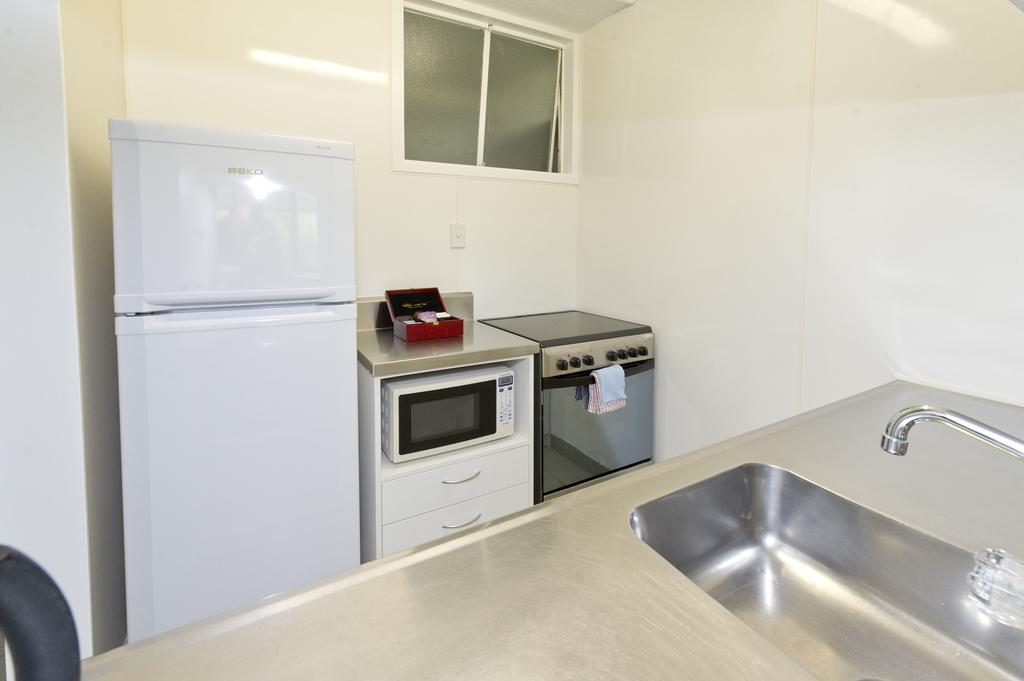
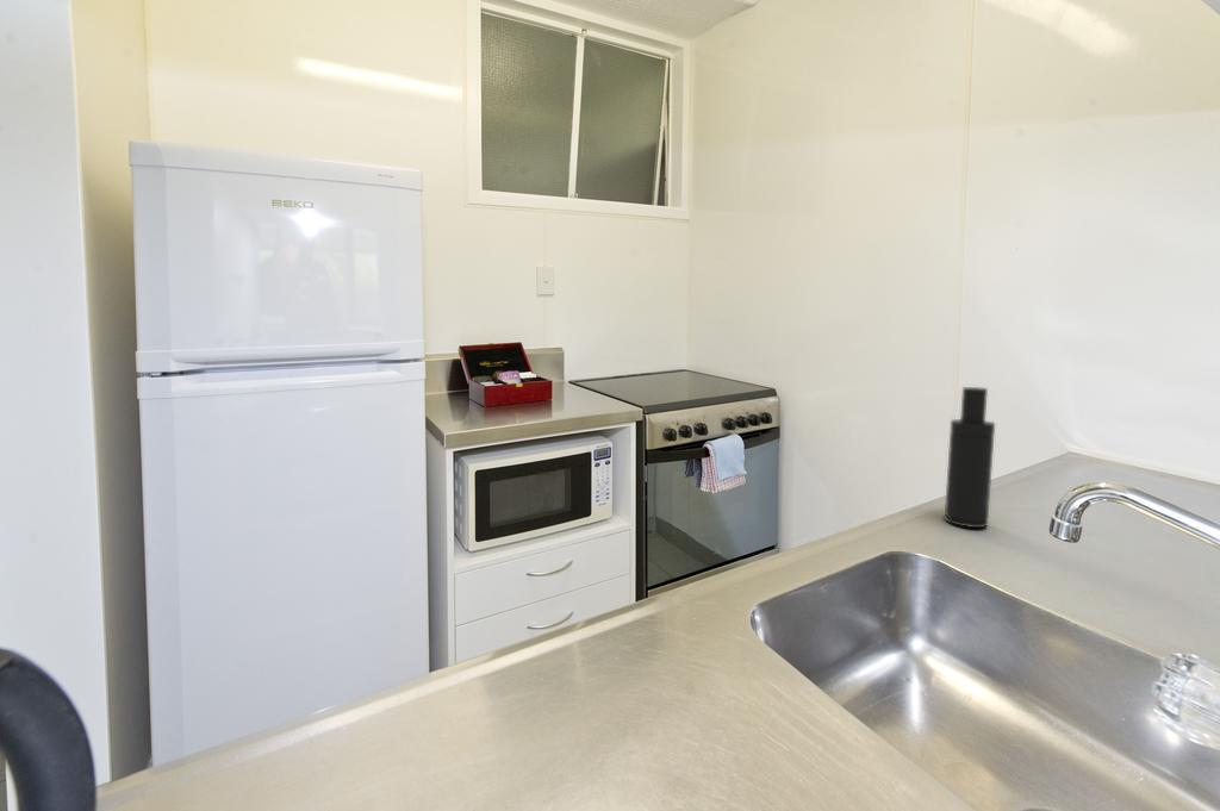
+ atomizer [944,386,996,529]
